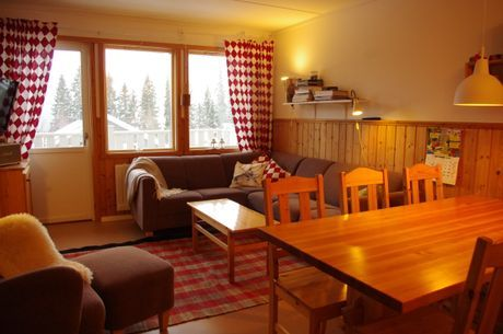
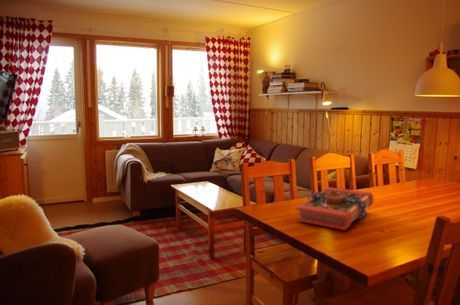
+ book [295,186,374,231]
